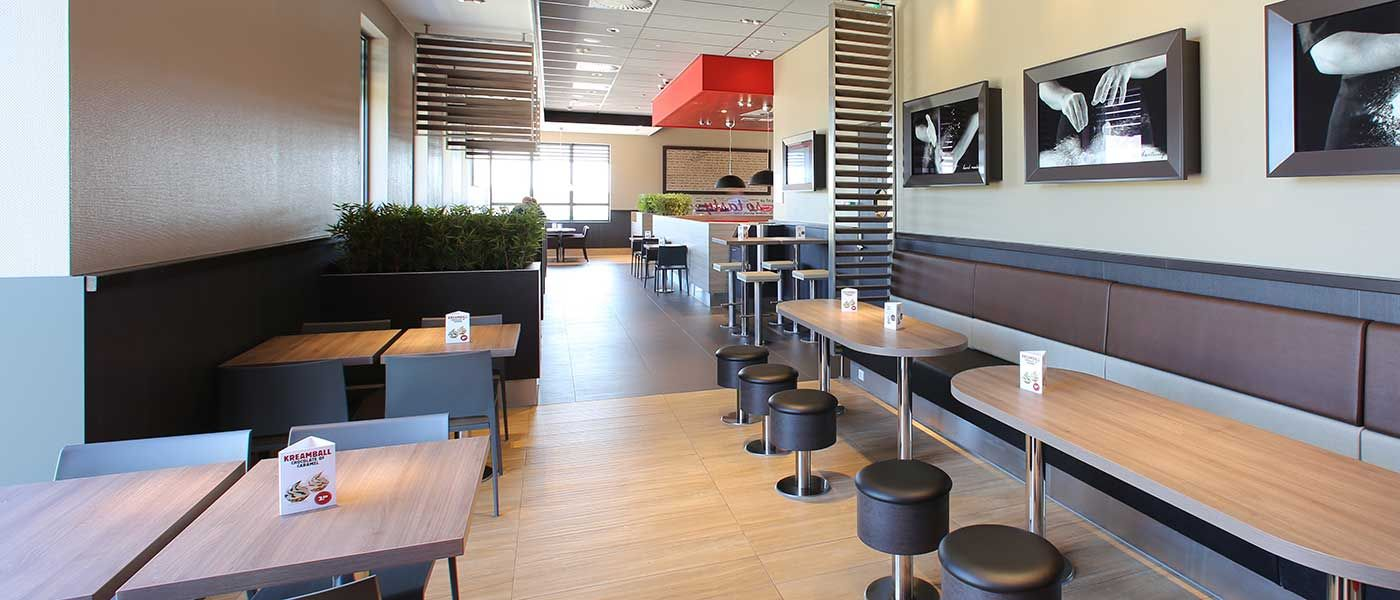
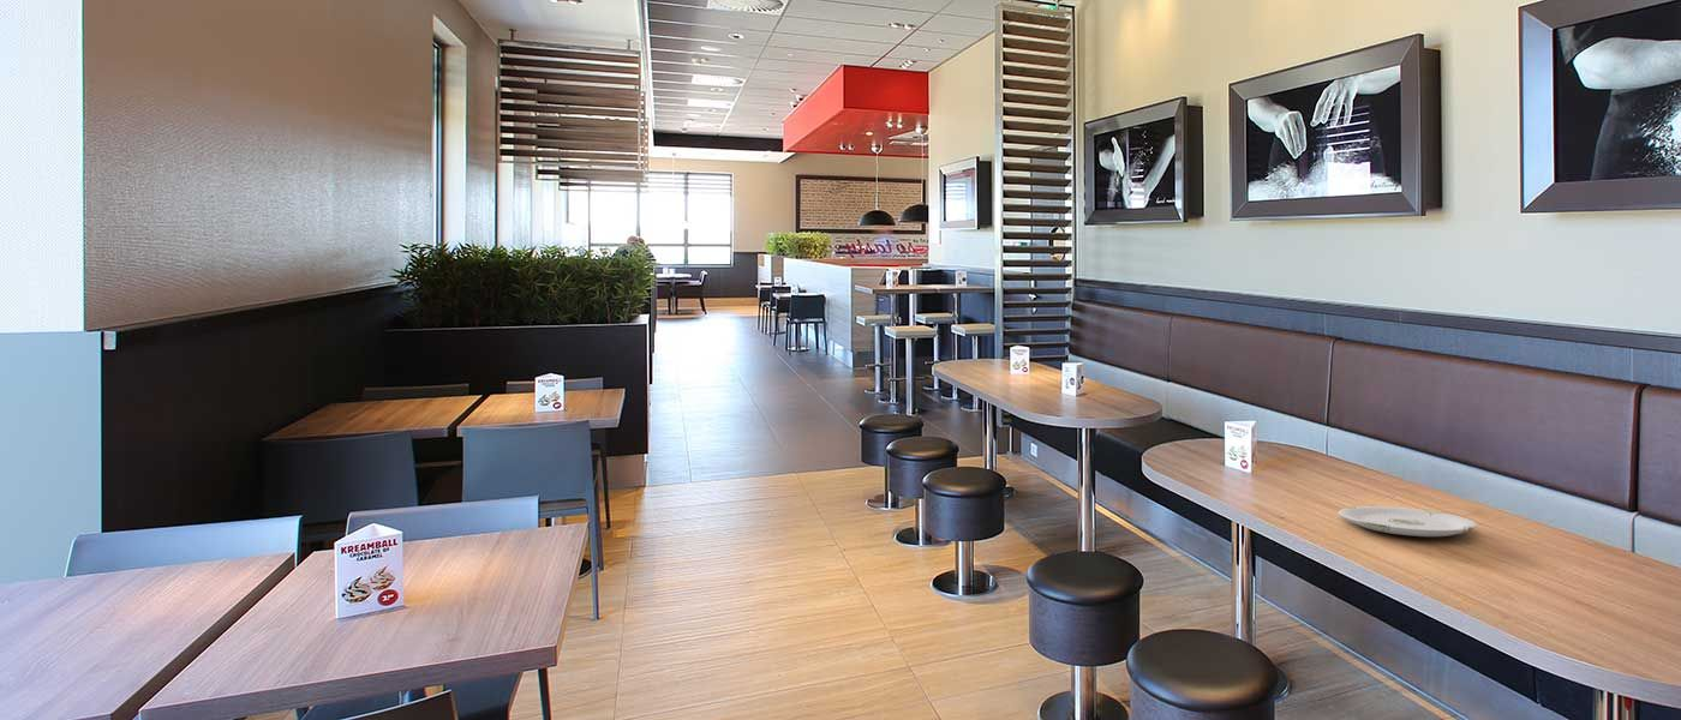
+ plate [1338,505,1478,538]
